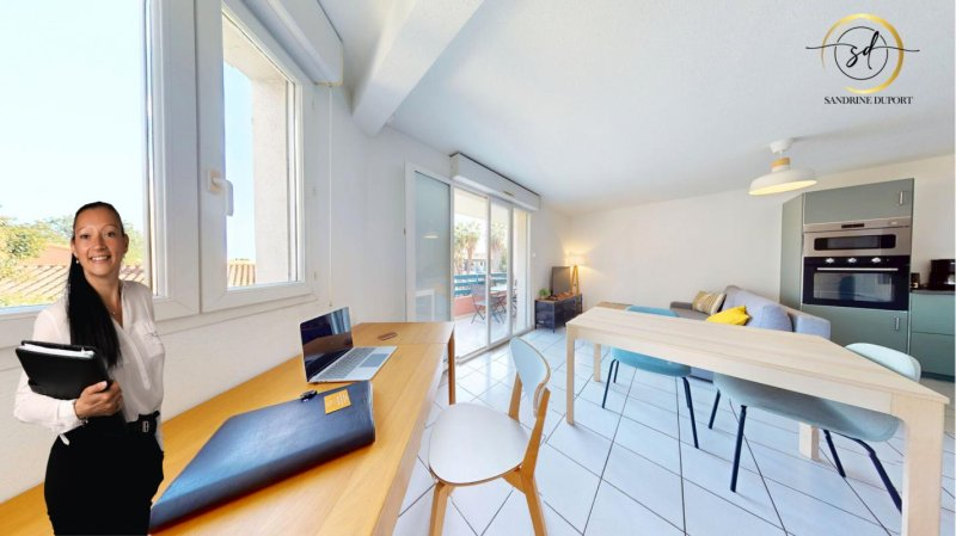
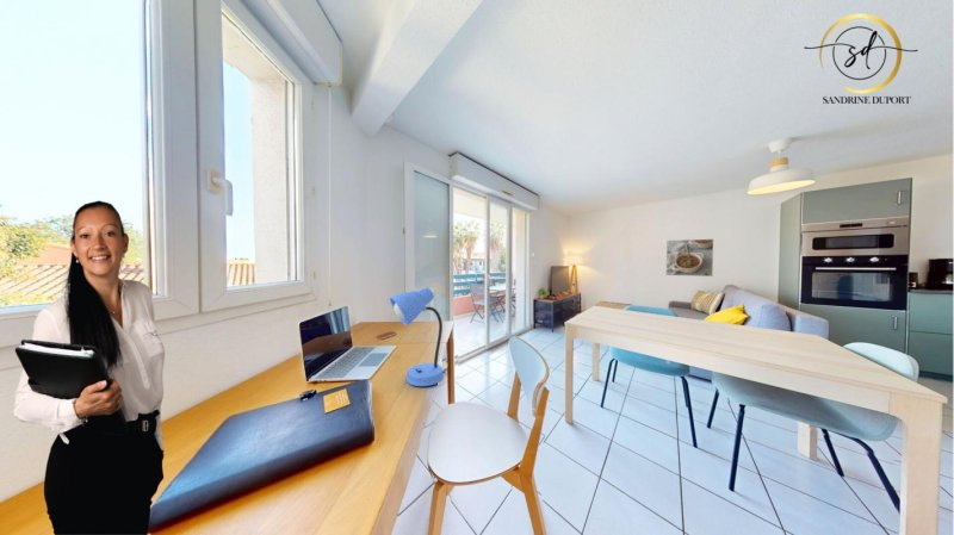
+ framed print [665,238,714,278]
+ desk lamp [389,286,446,387]
